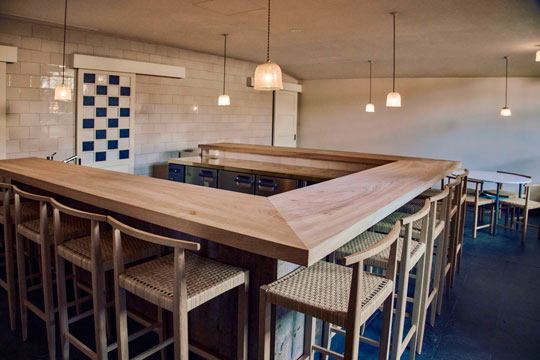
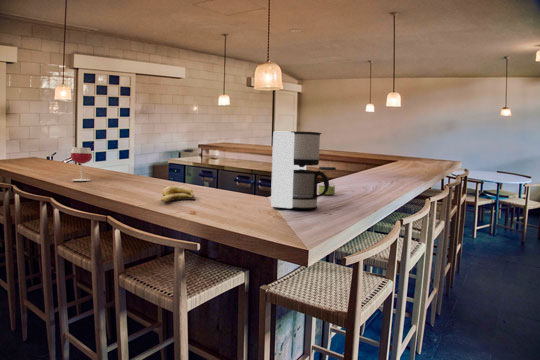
+ banana [160,185,196,203]
+ wineglass [70,146,93,182]
+ coffee maker [270,130,330,210]
+ jar [318,166,337,195]
